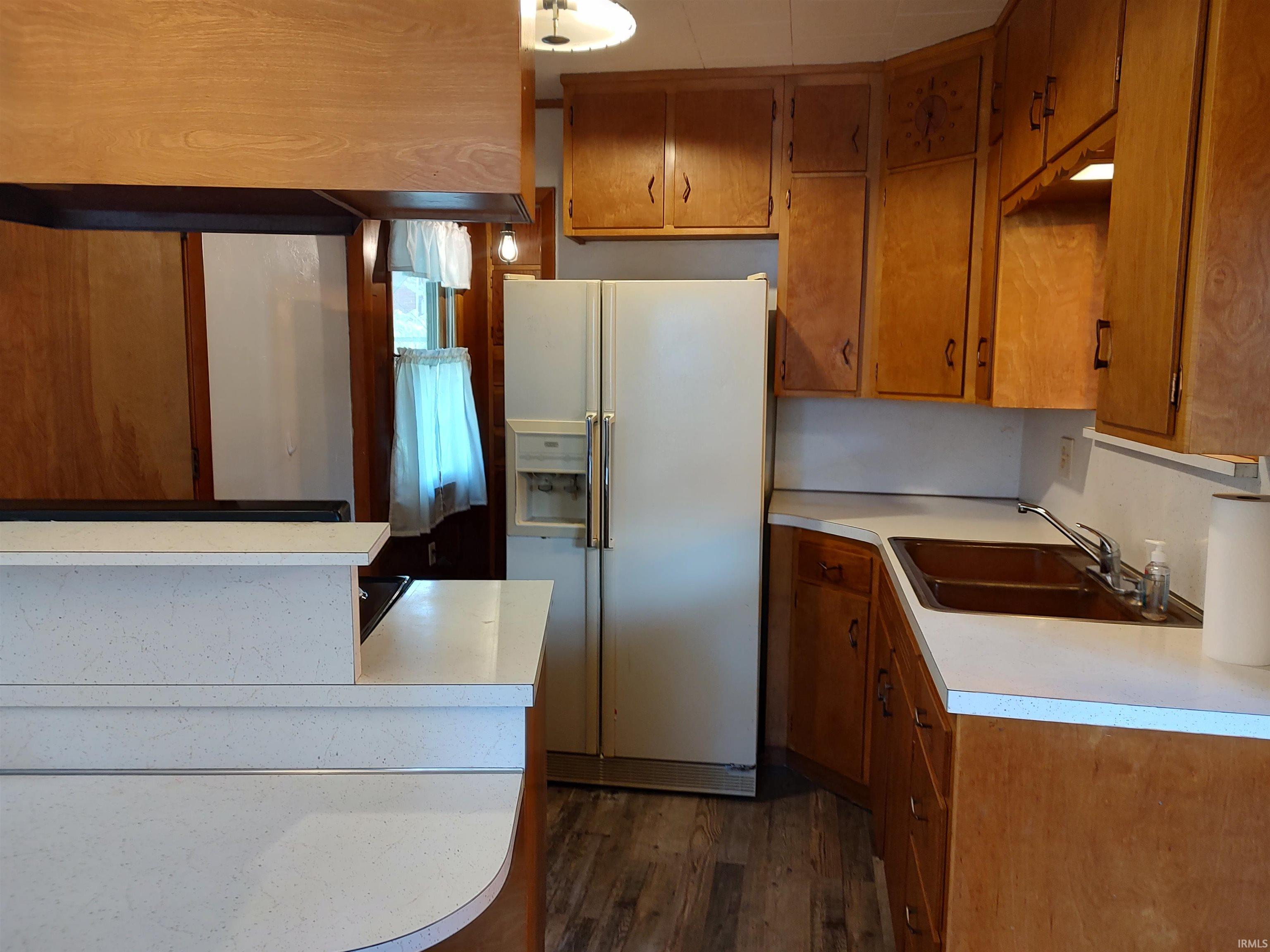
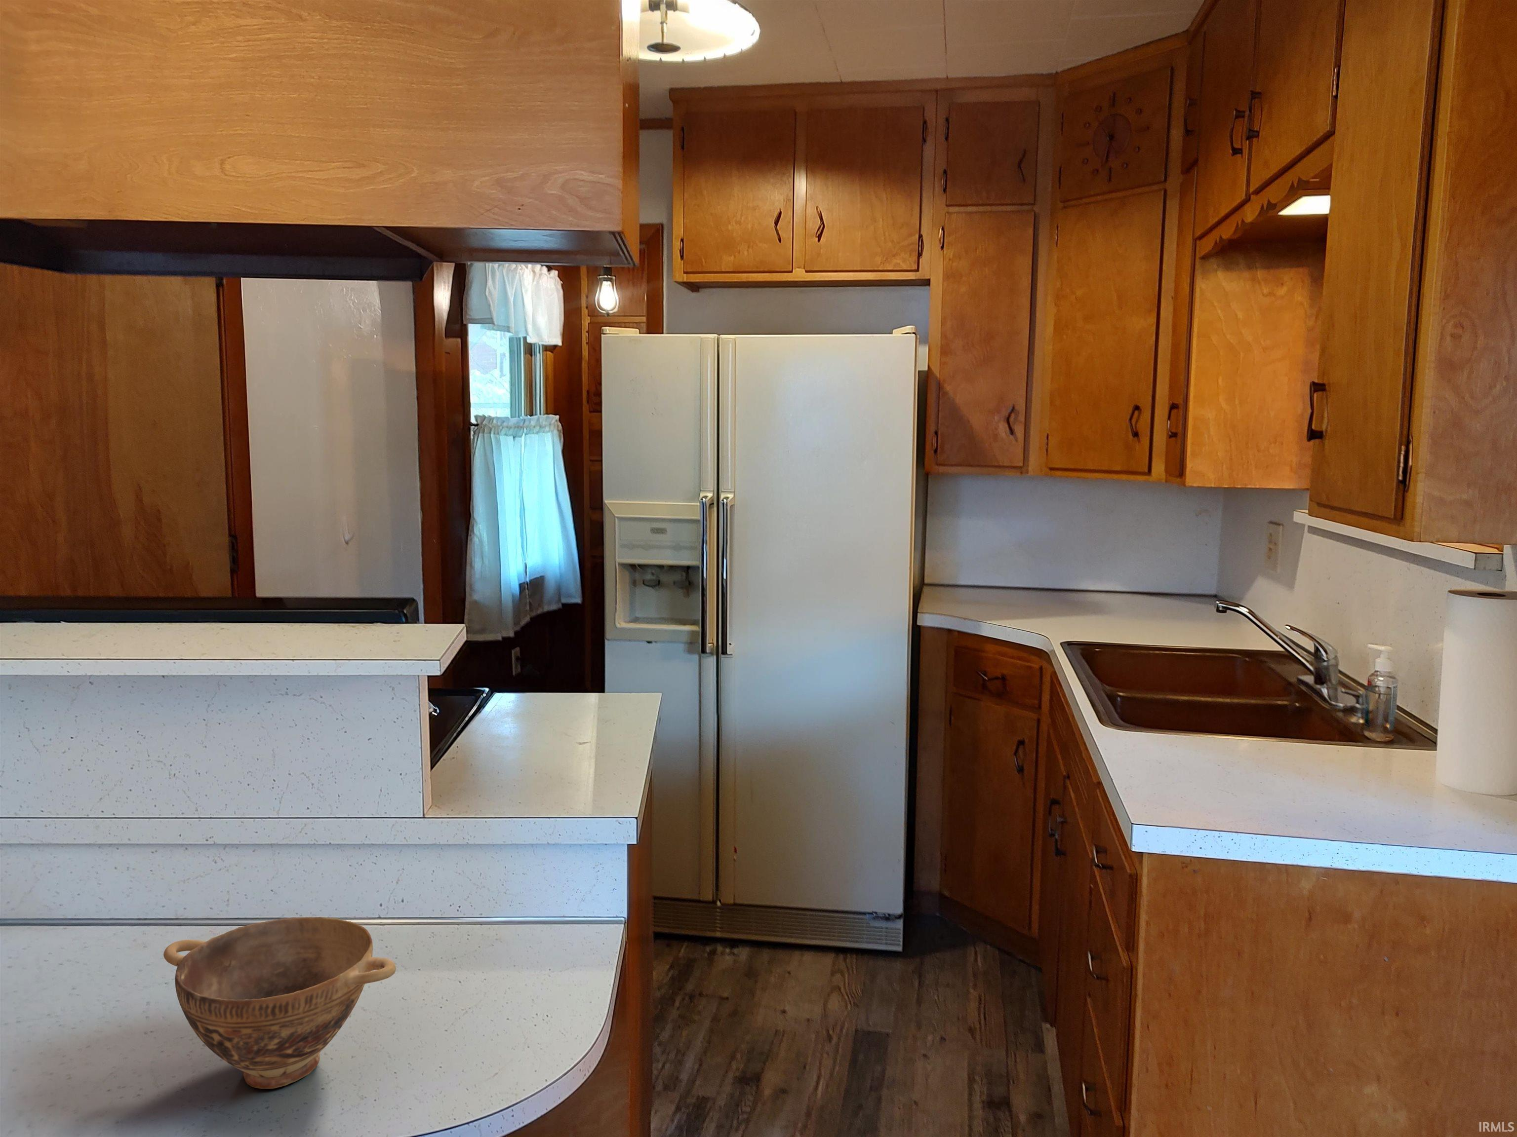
+ bowl [162,916,397,1089]
